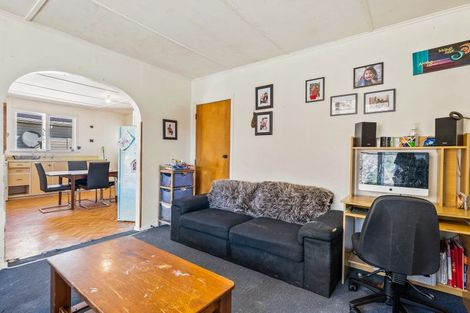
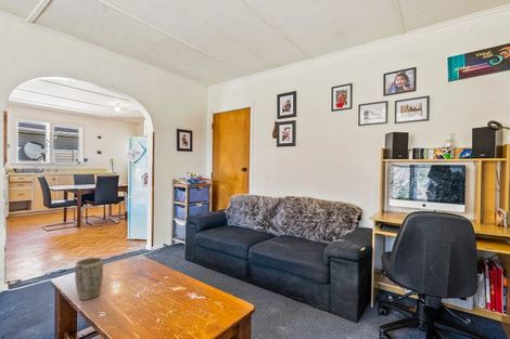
+ plant pot [74,257,104,301]
